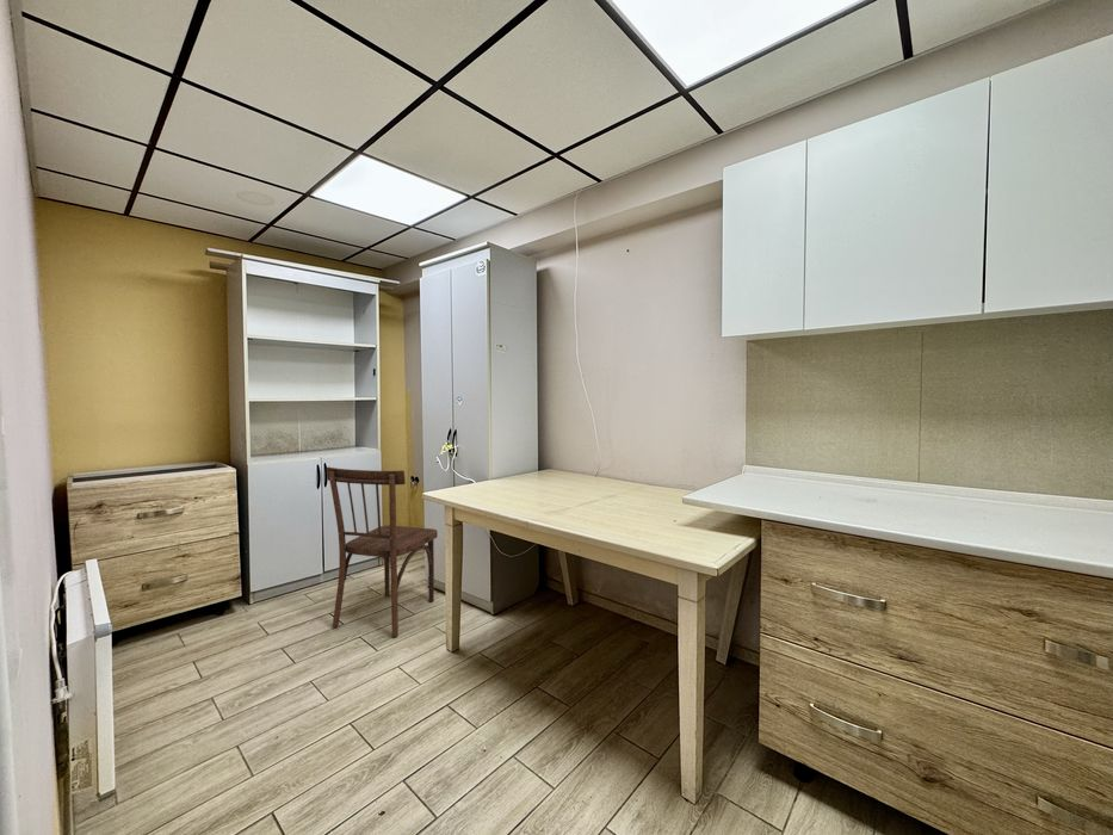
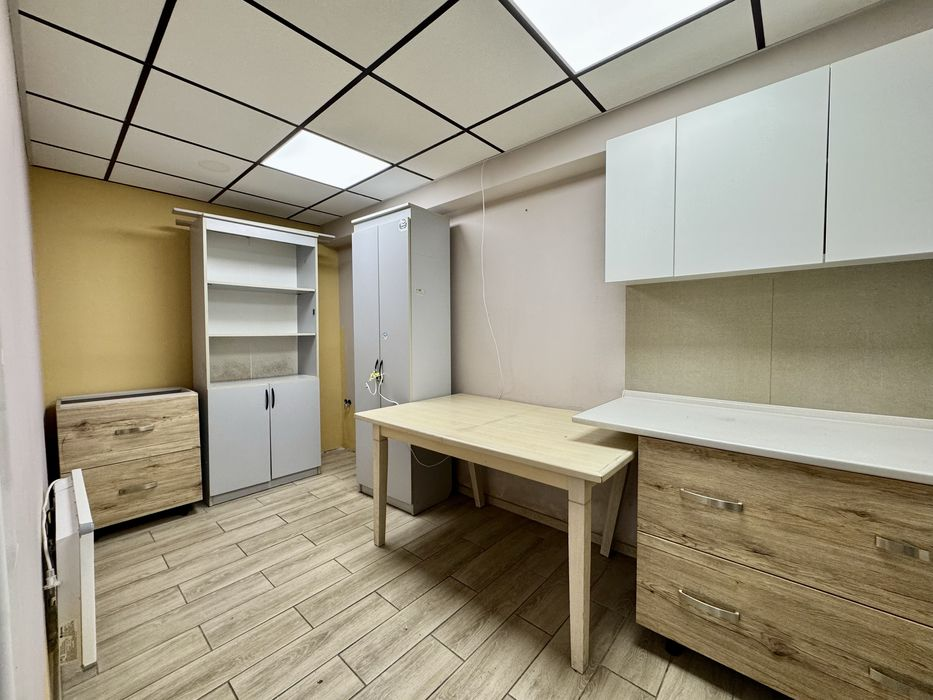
- dining chair [324,466,439,638]
